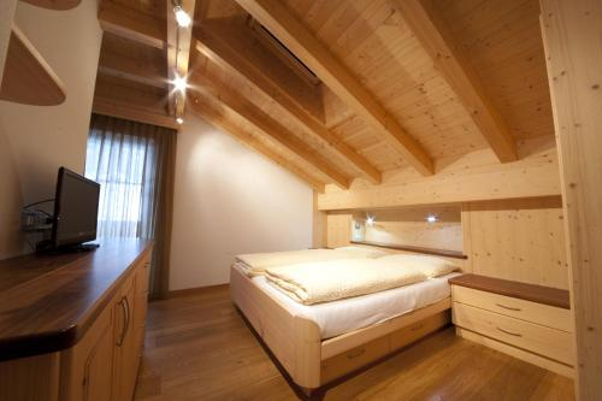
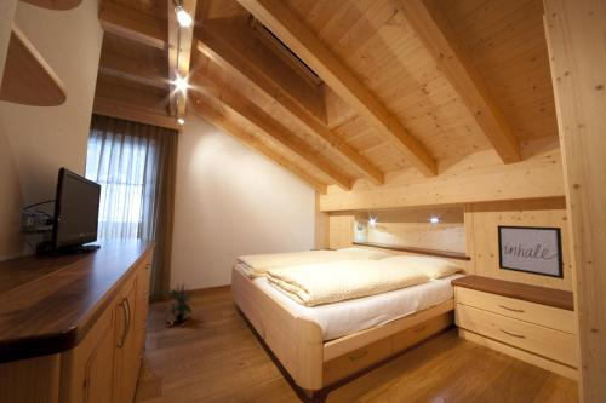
+ potted plant [161,283,198,324]
+ wall art [497,224,565,280]
